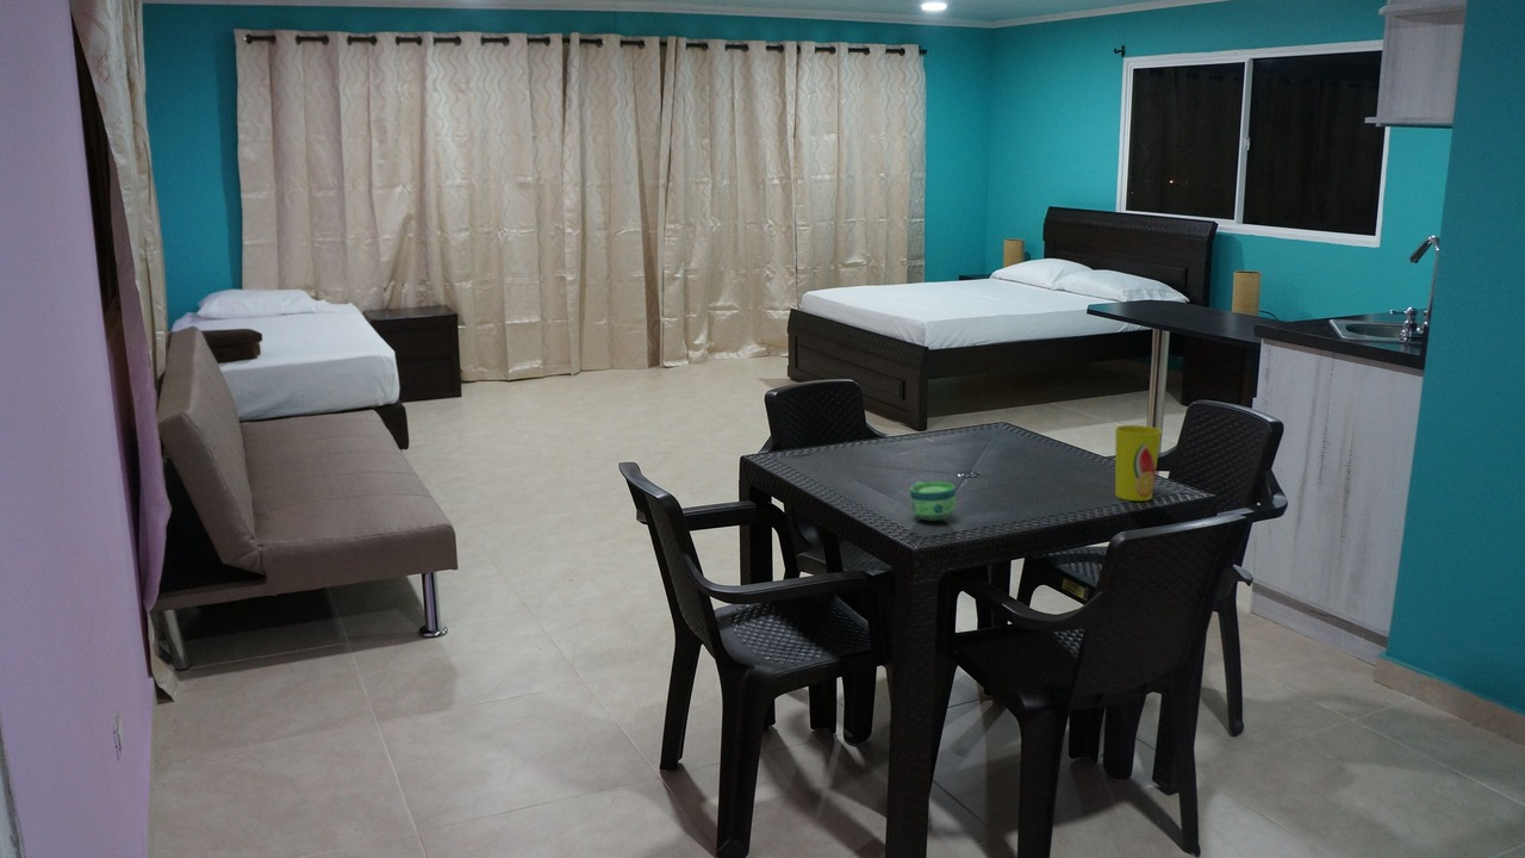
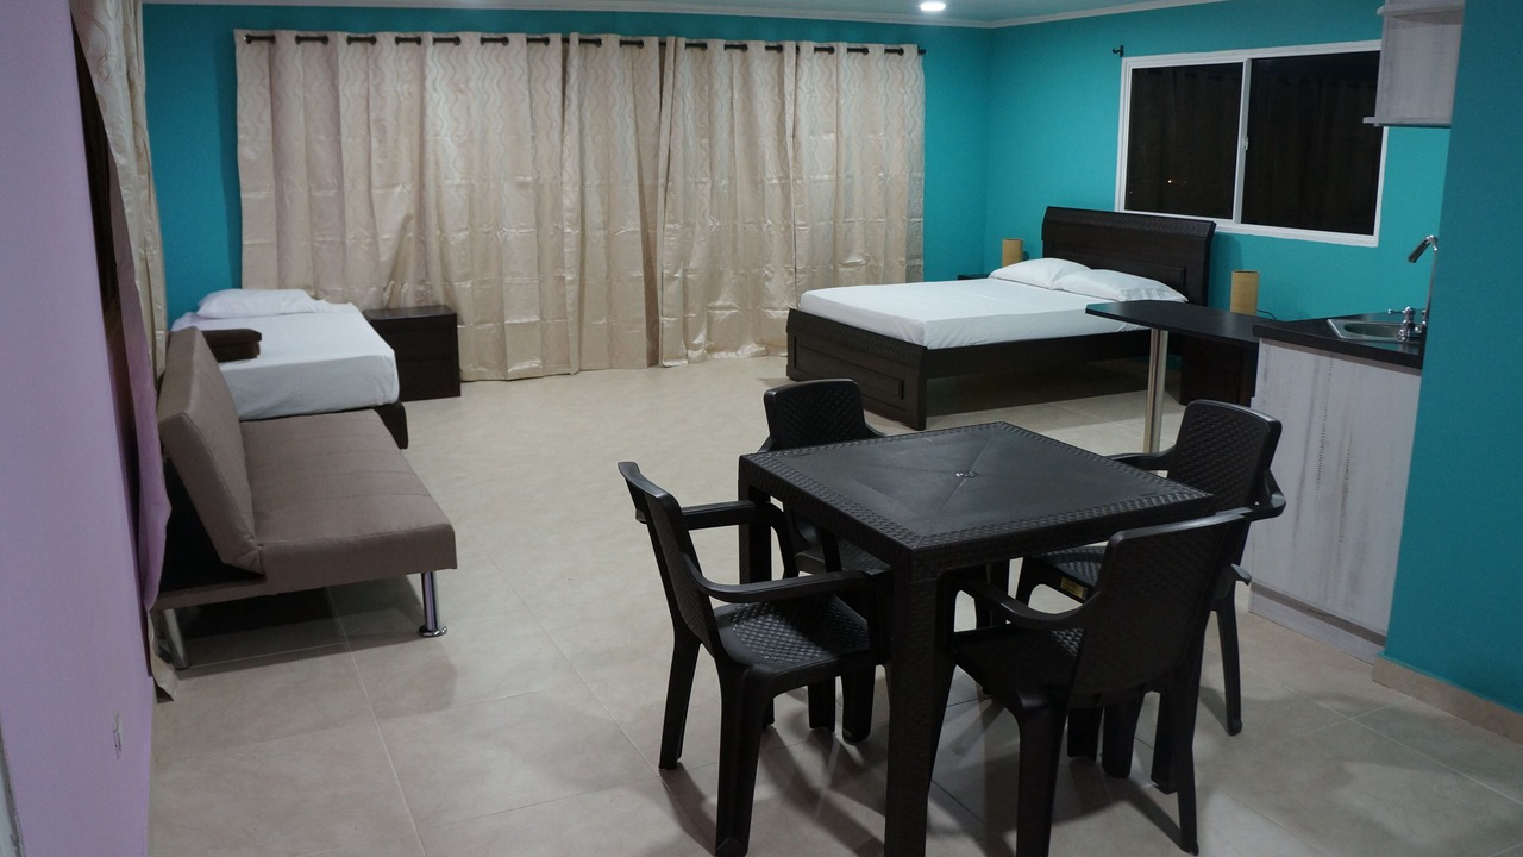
- cup [1114,424,1163,502]
- cup [909,480,957,522]
